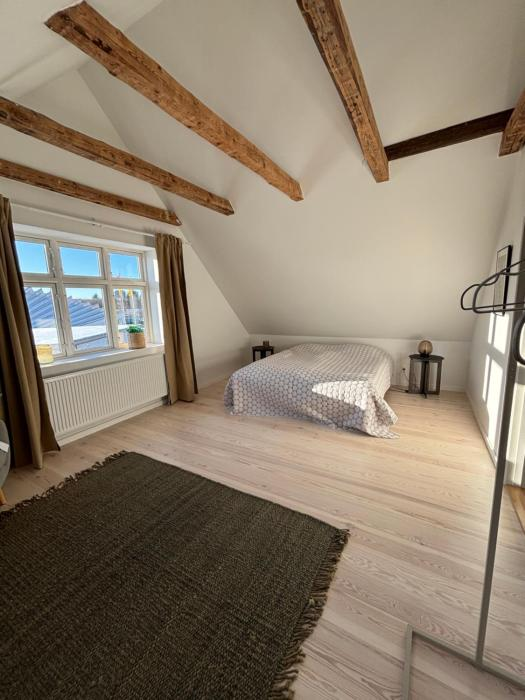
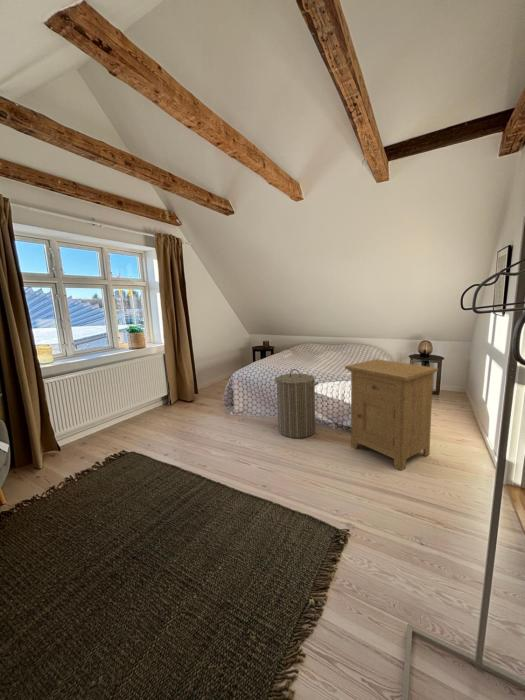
+ nightstand [344,358,439,471]
+ laundry hamper [274,368,319,439]
